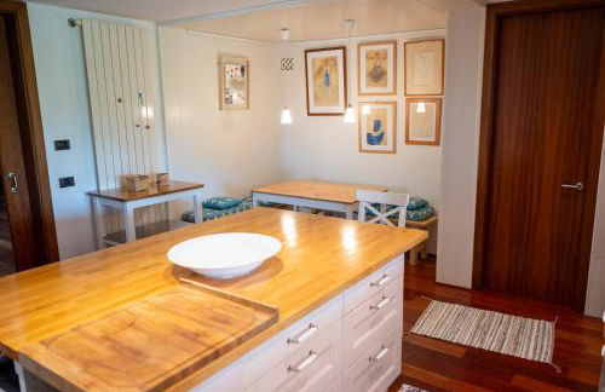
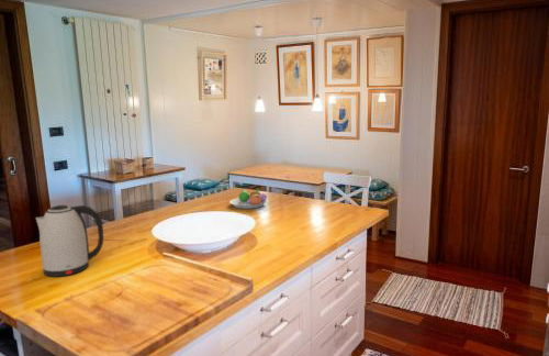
+ kettle [34,204,104,278]
+ fruit bowl [228,187,268,210]
